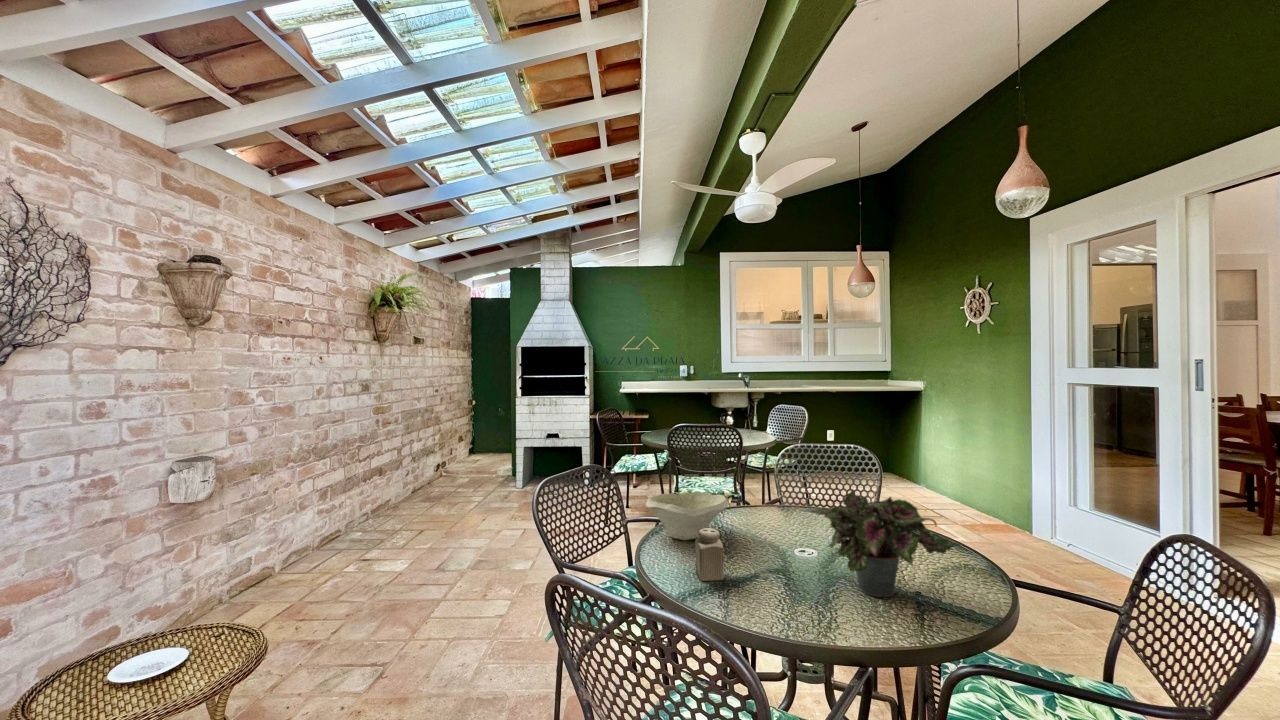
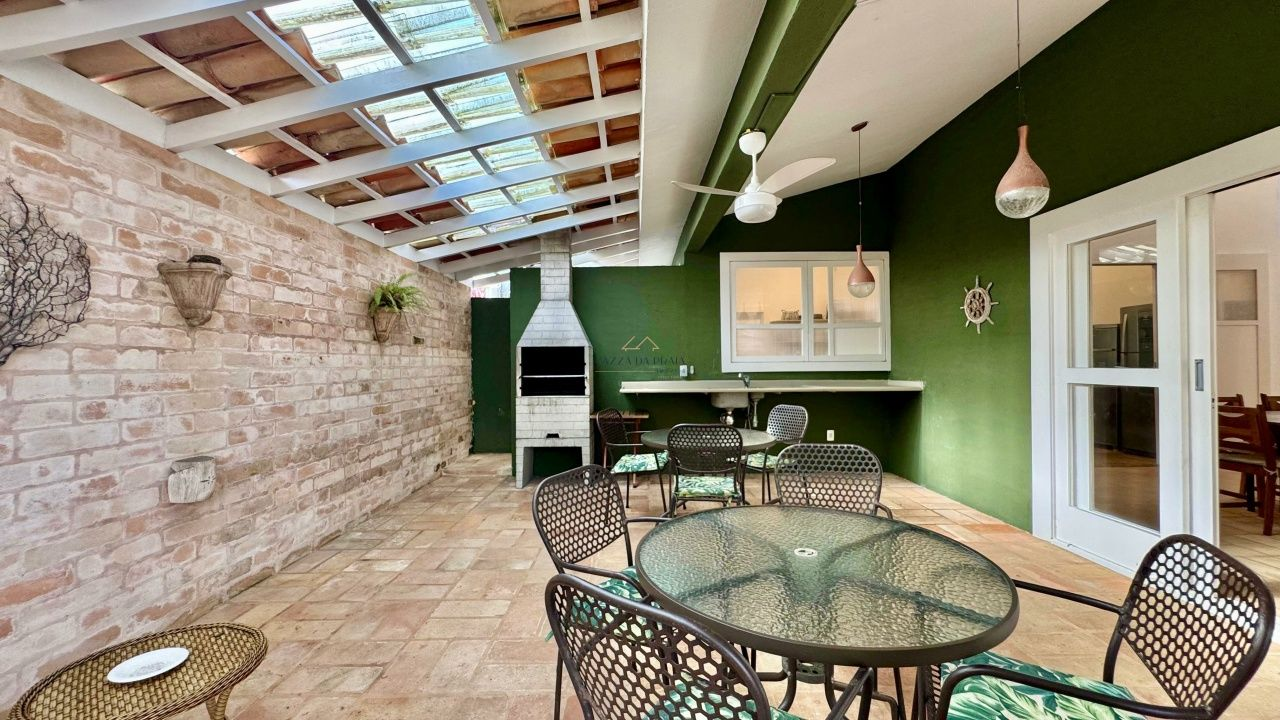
- salt shaker [694,527,725,582]
- potted plant [805,488,959,598]
- bowl [645,492,730,541]
